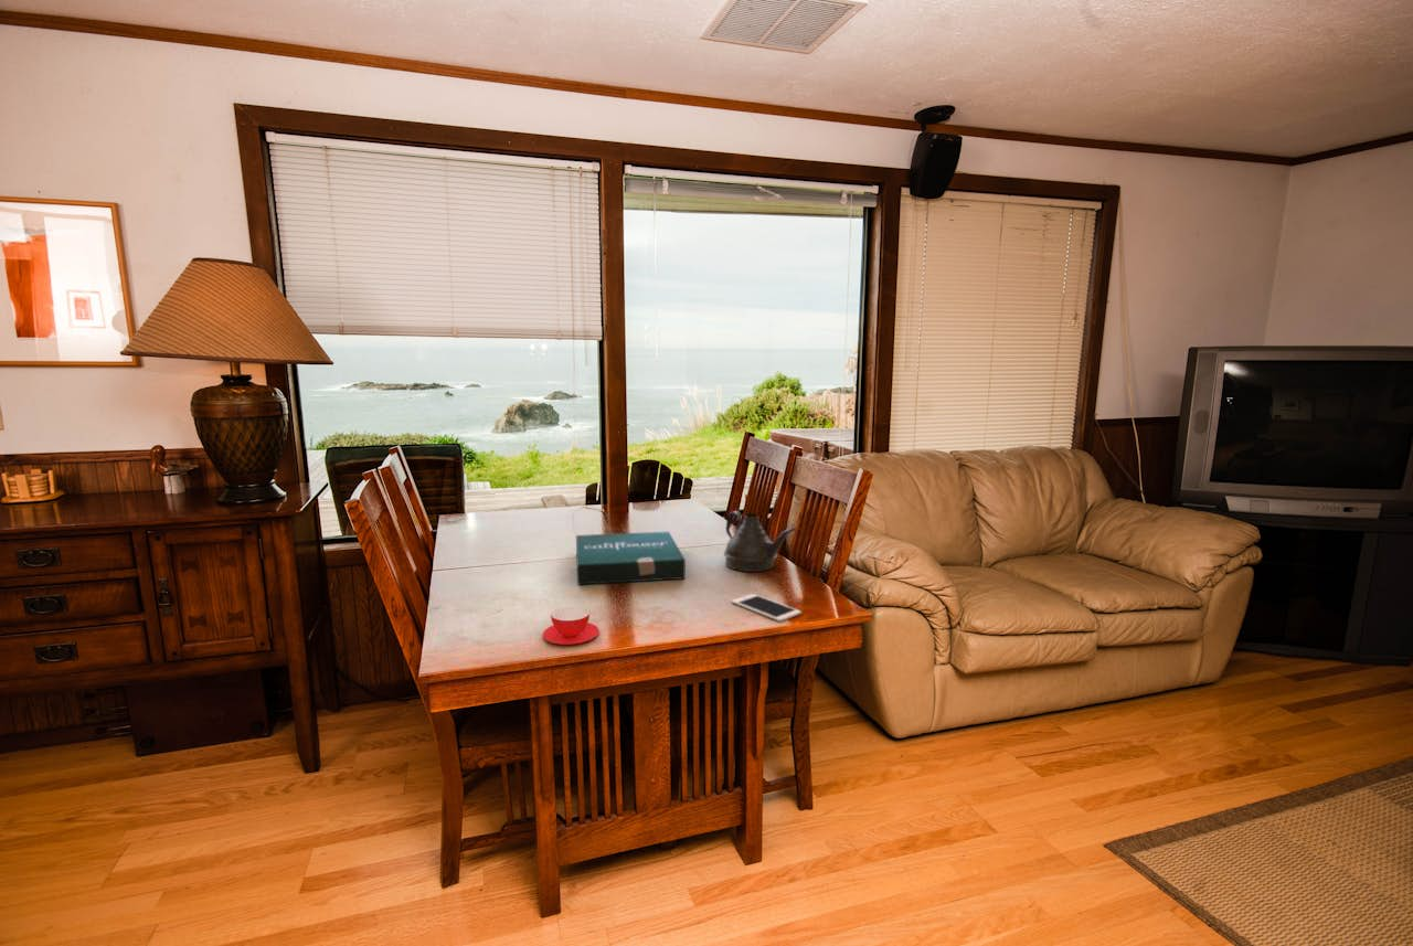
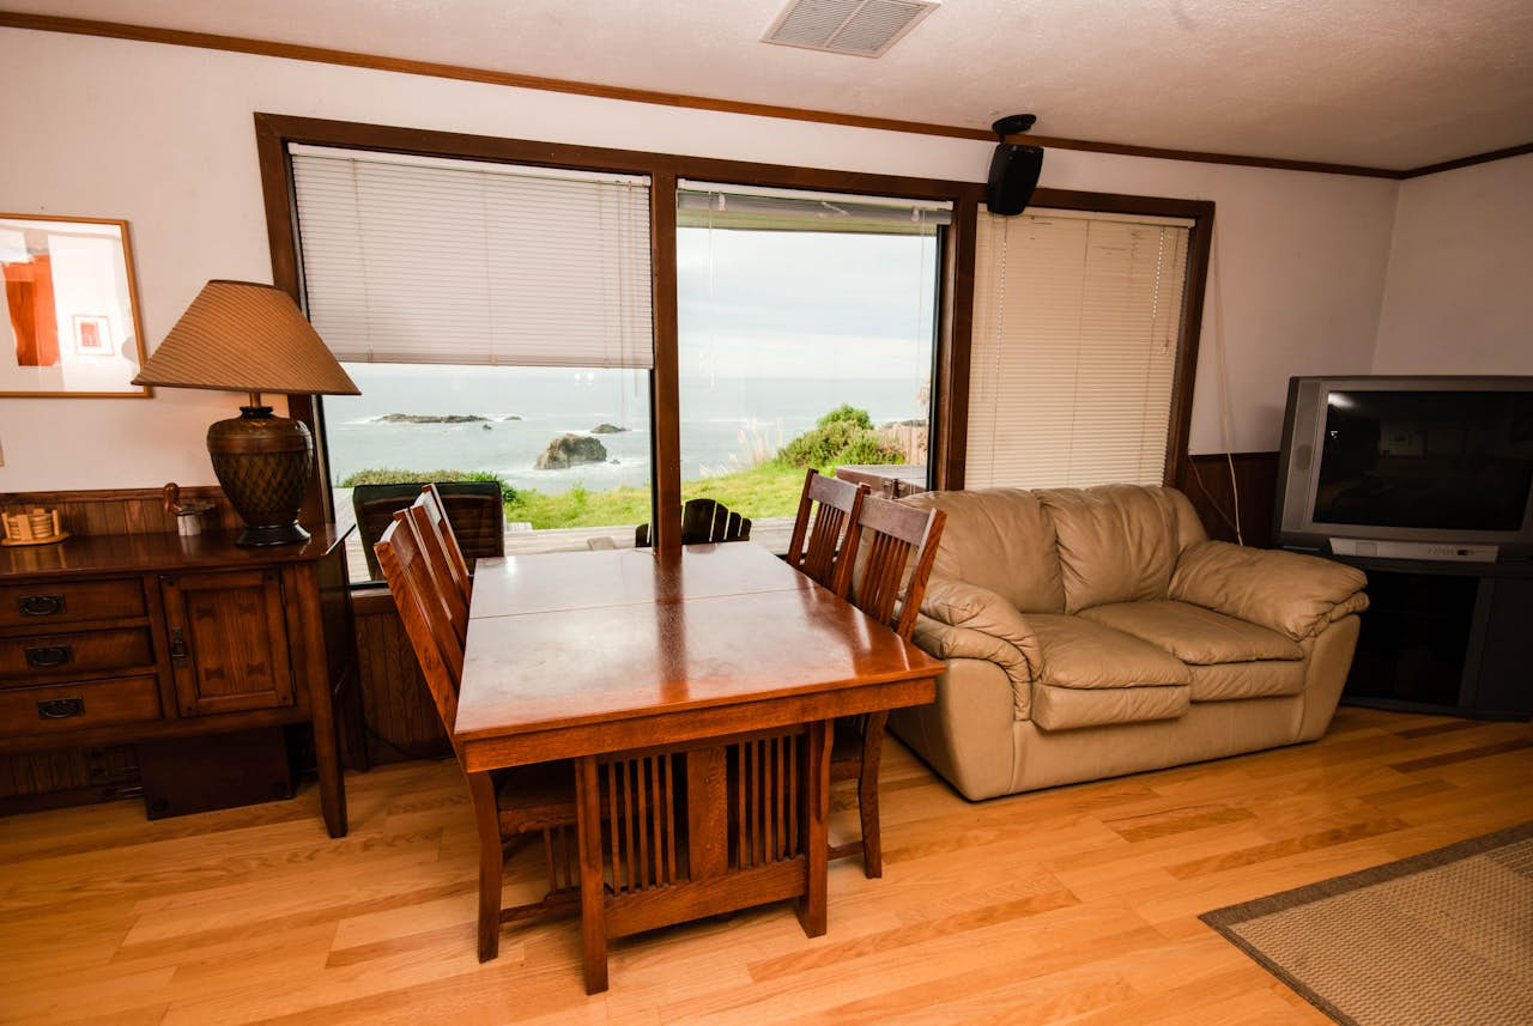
- teapot [723,510,797,573]
- cell phone [731,593,803,623]
- pizza box [575,531,687,586]
- teacup [542,605,601,646]
